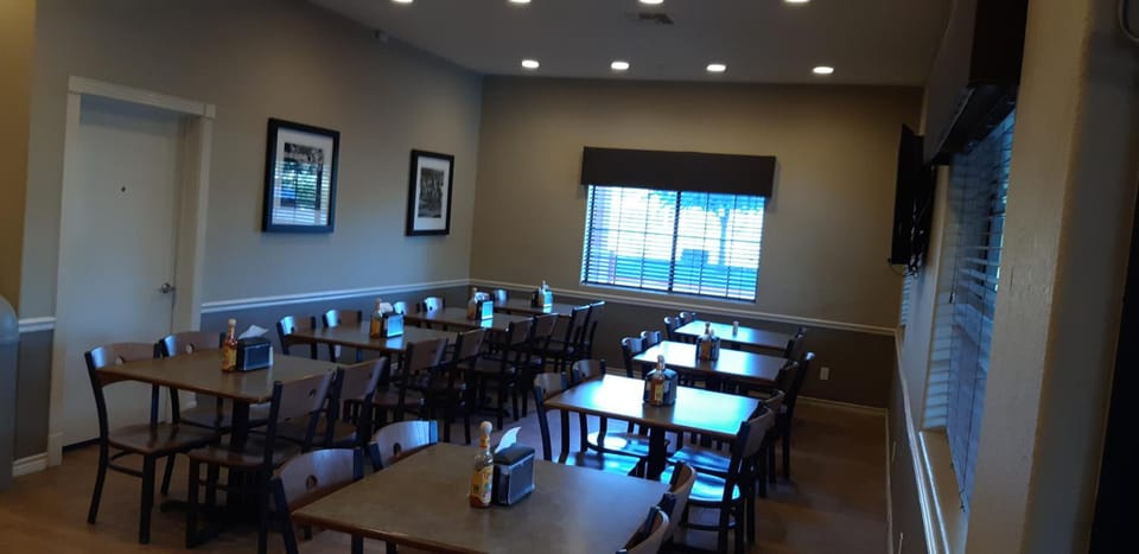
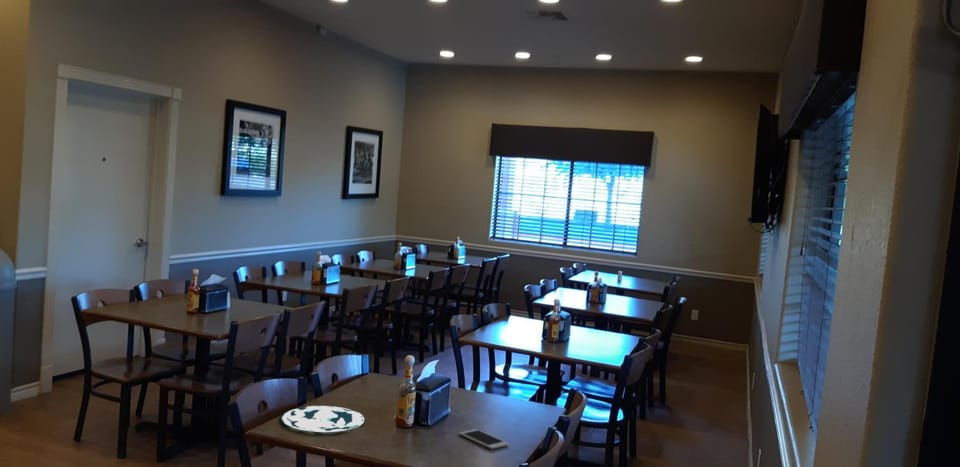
+ plate [280,405,366,433]
+ cell phone [458,428,510,450]
